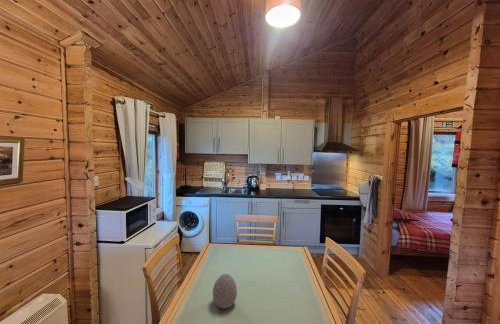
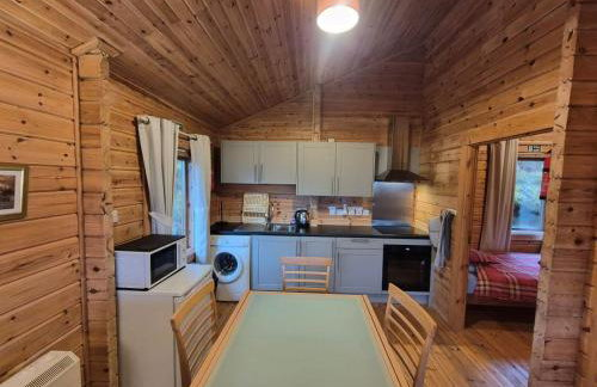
- decorative egg [212,273,238,310]
